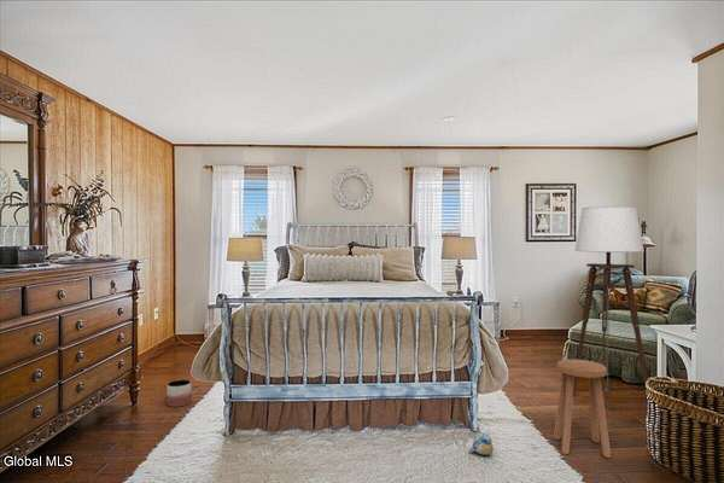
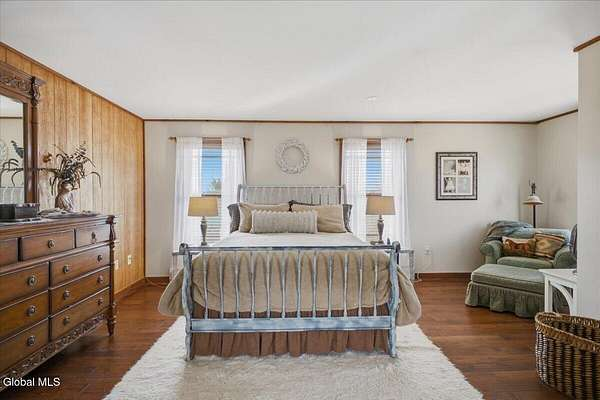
- planter [165,378,193,408]
- stool [553,359,612,459]
- floor lamp [573,205,649,397]
- plush toy [467,432,495,456]
